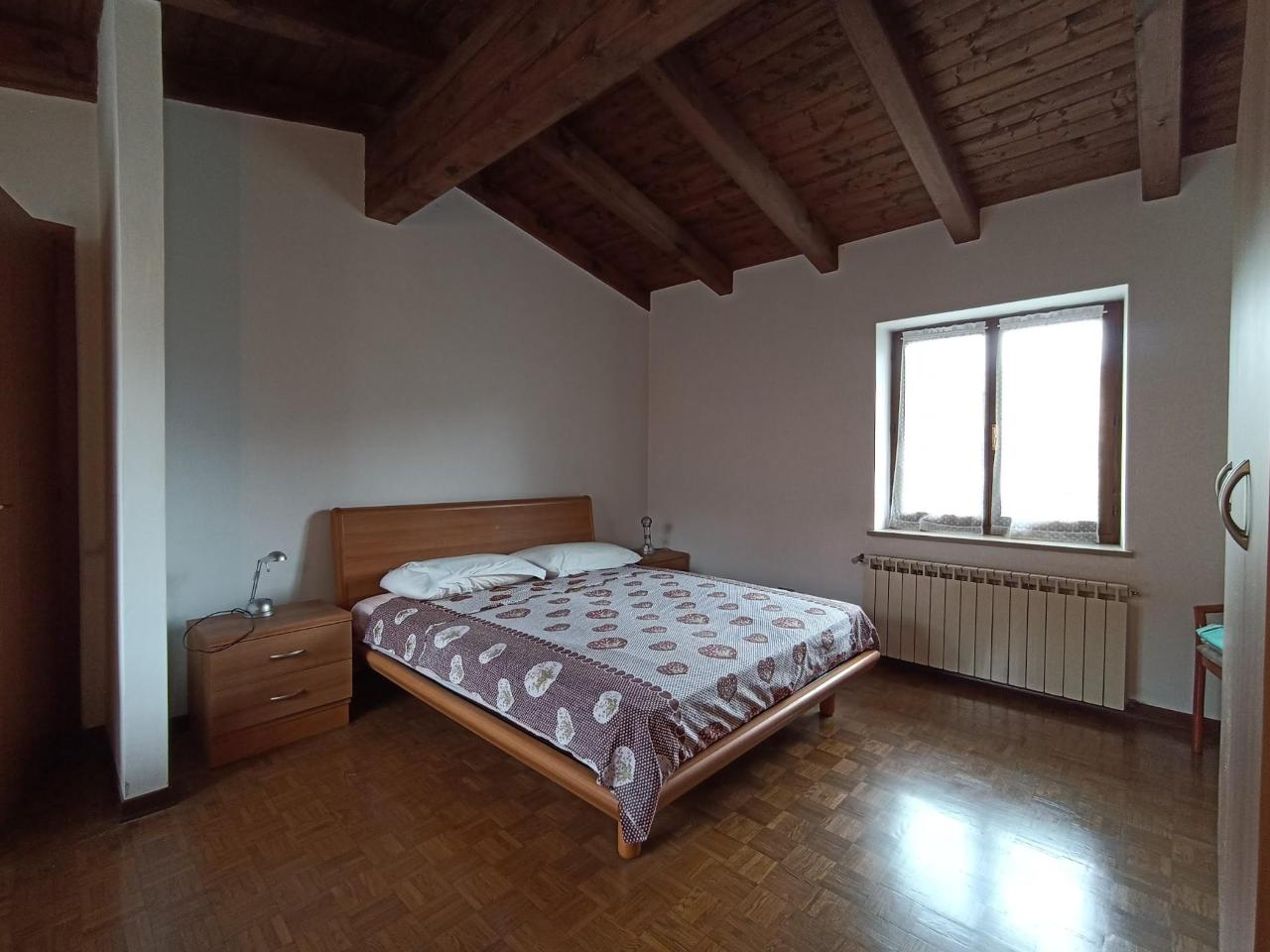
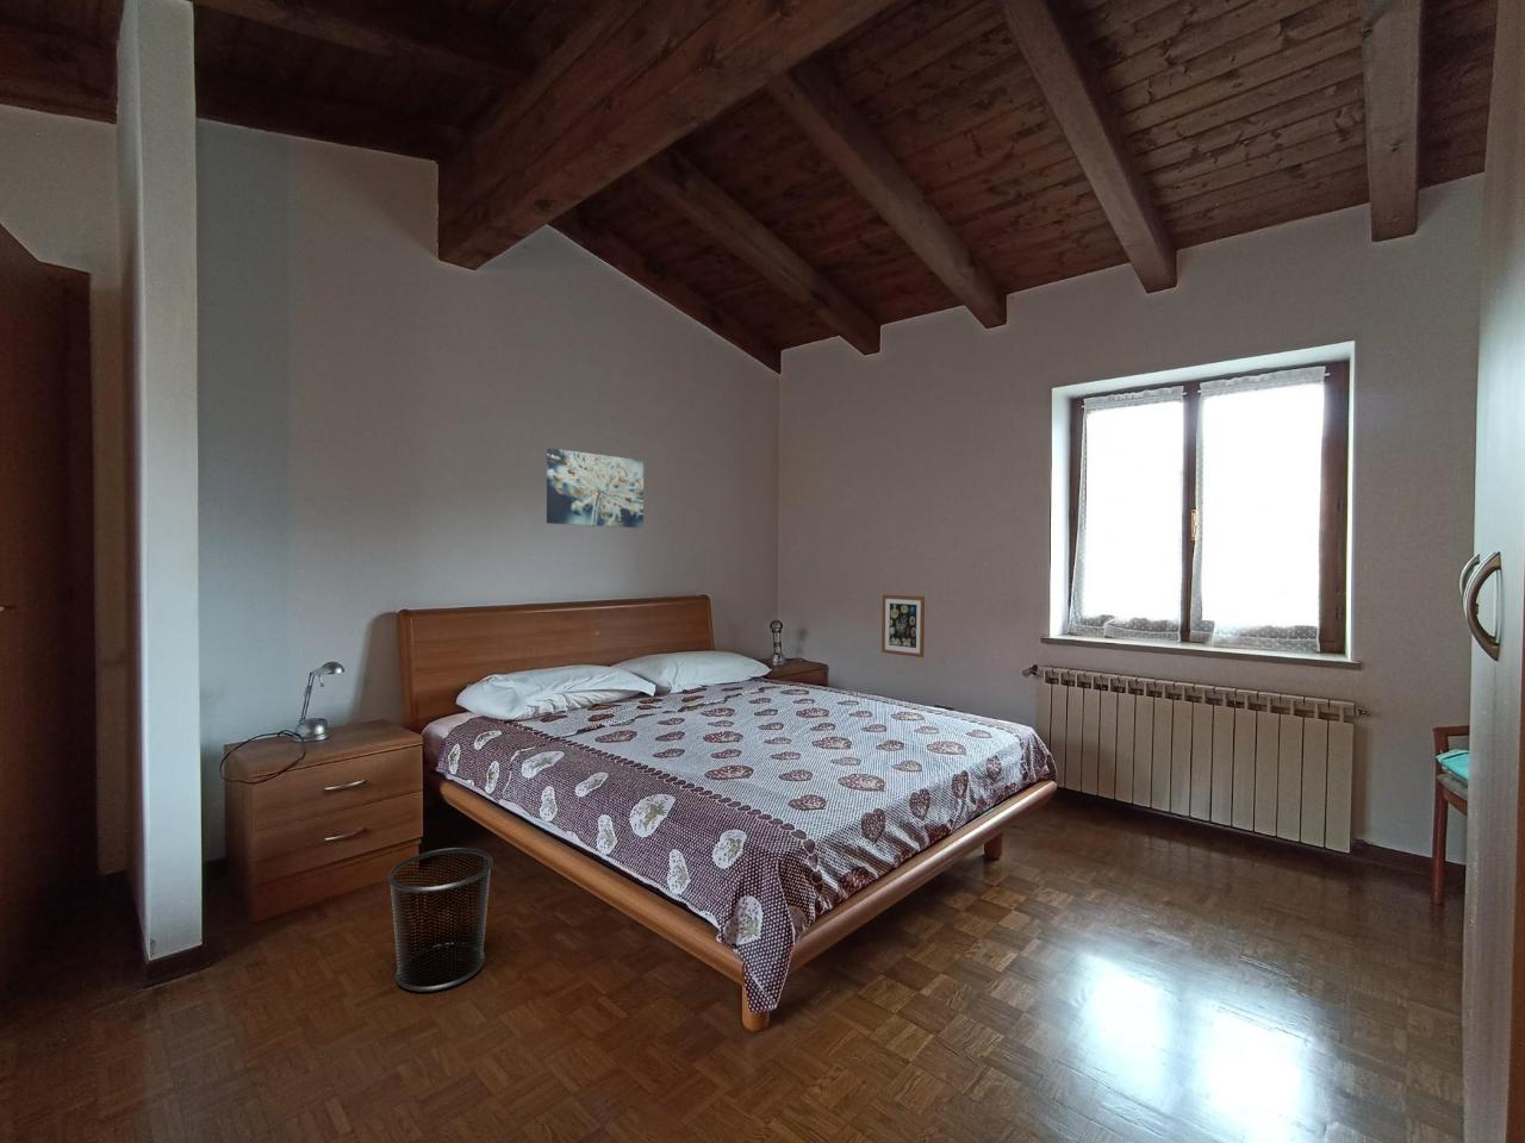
+ wall art [880,593,926,658]
+ waste bin [387,846,495,993]
+ wall art [545,448,645,528]
